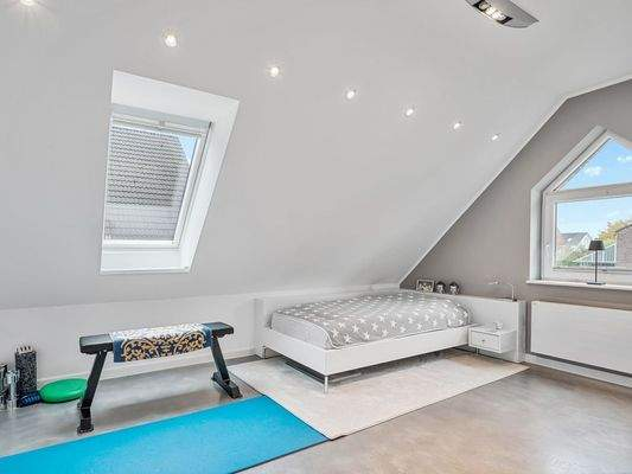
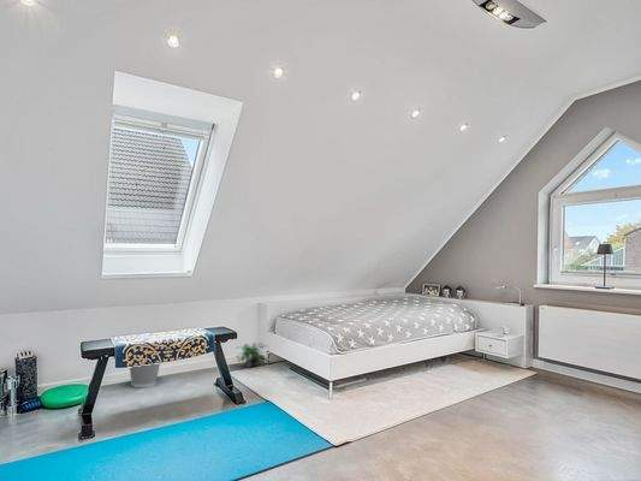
+ wastebasket [129,362,161,388]
+ potted plant [233,342,269,368]
